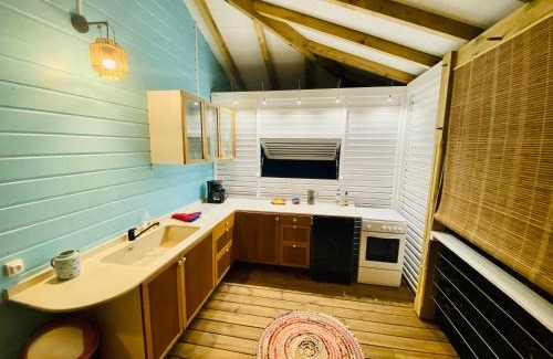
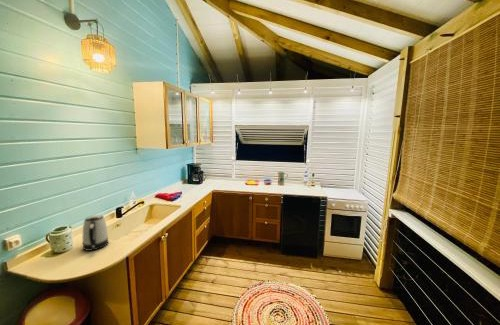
+ kettle [82,214,109,252]
